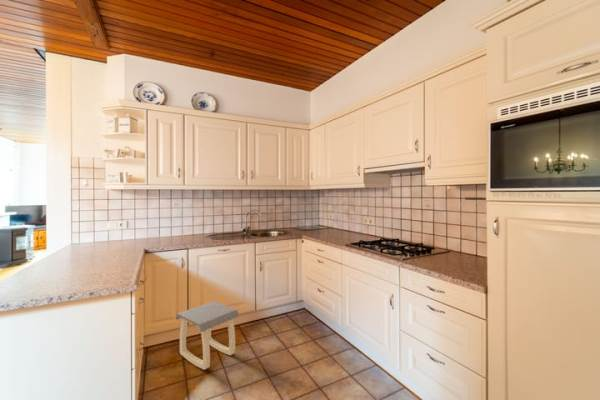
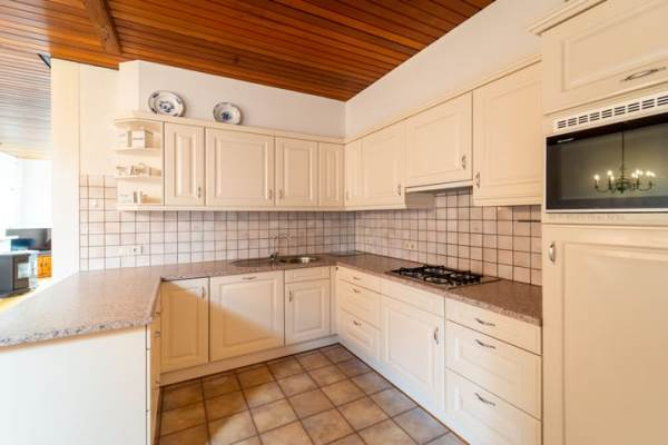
- stool [174,300,240,371]
